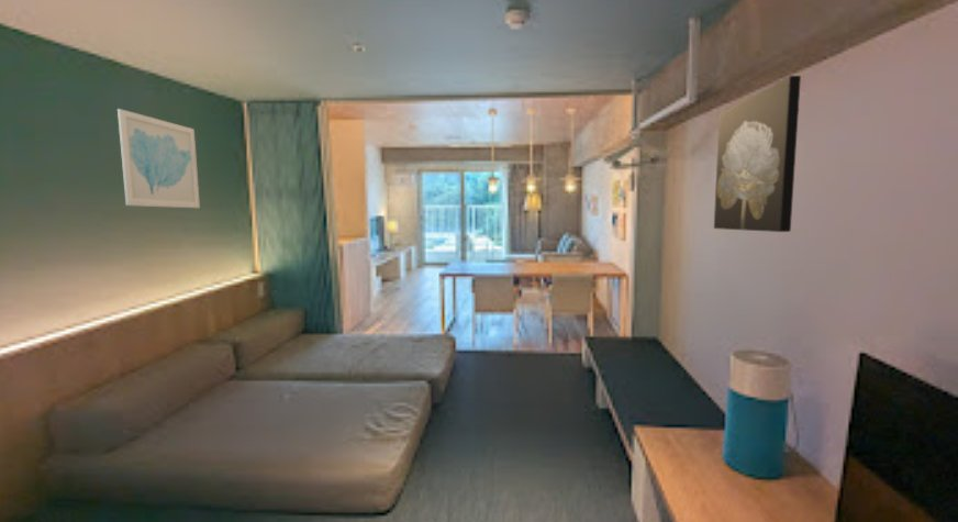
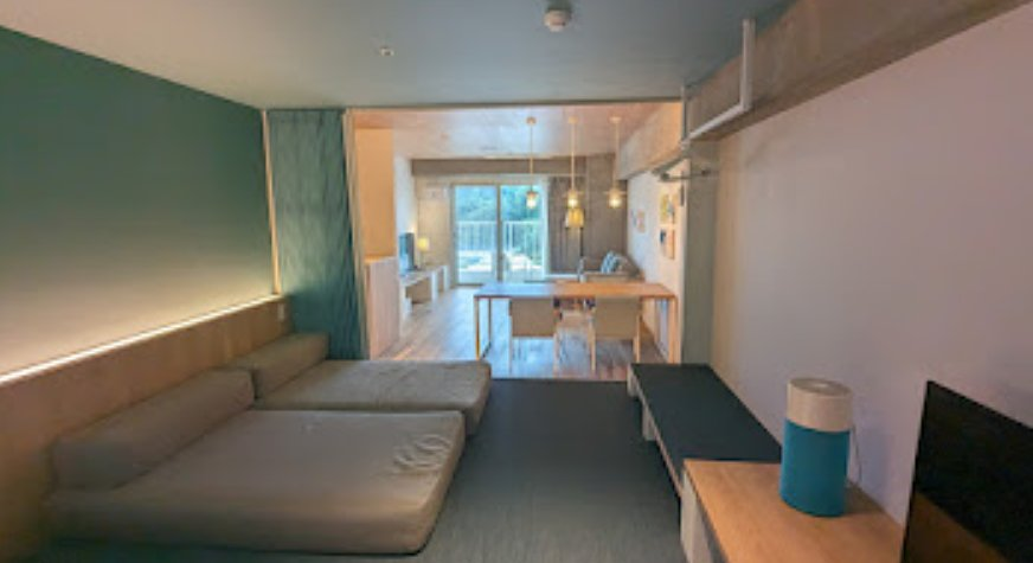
- wall art [713,75,802,233]
- wall art [116,108,201,209]
